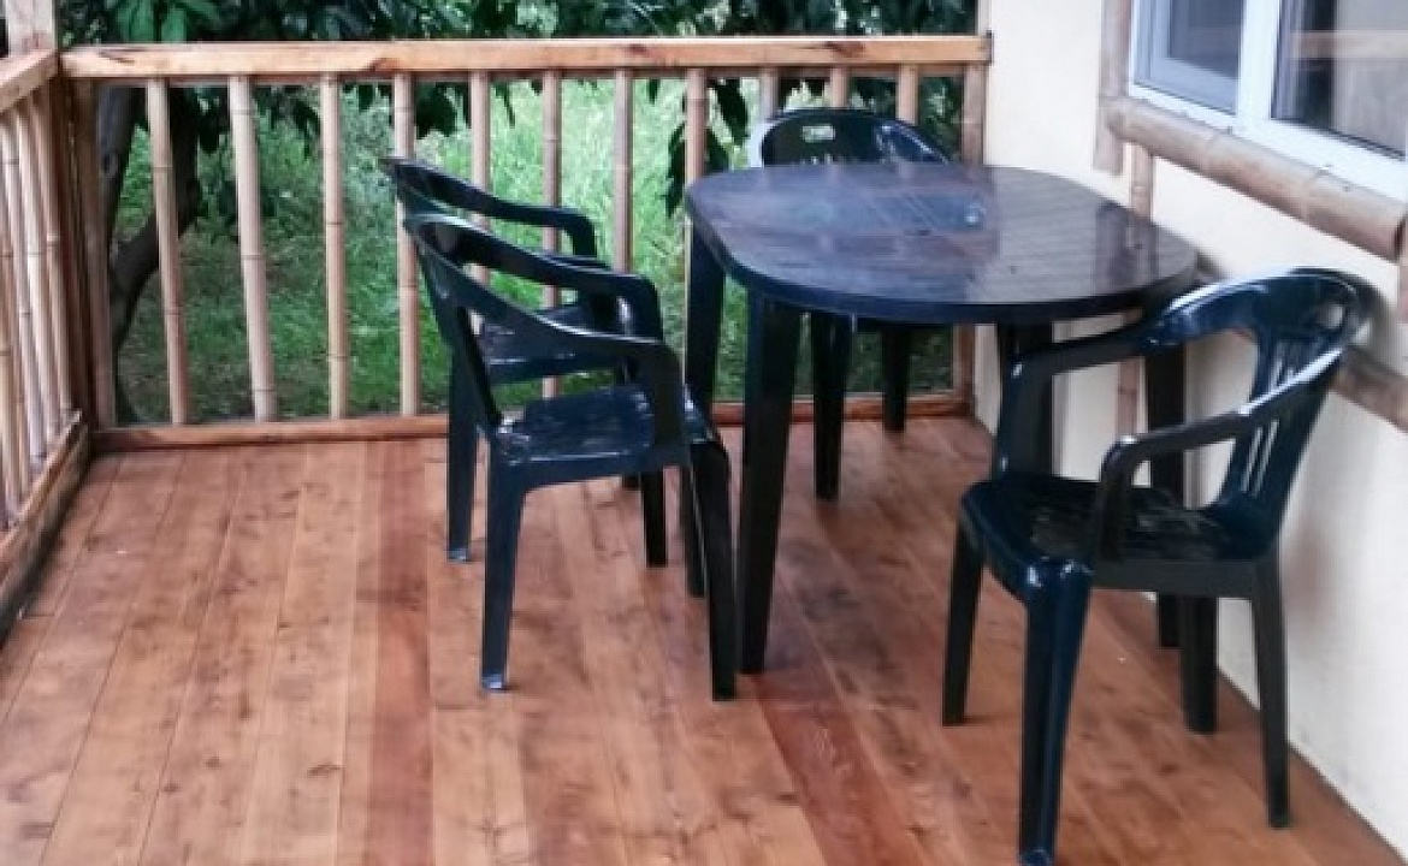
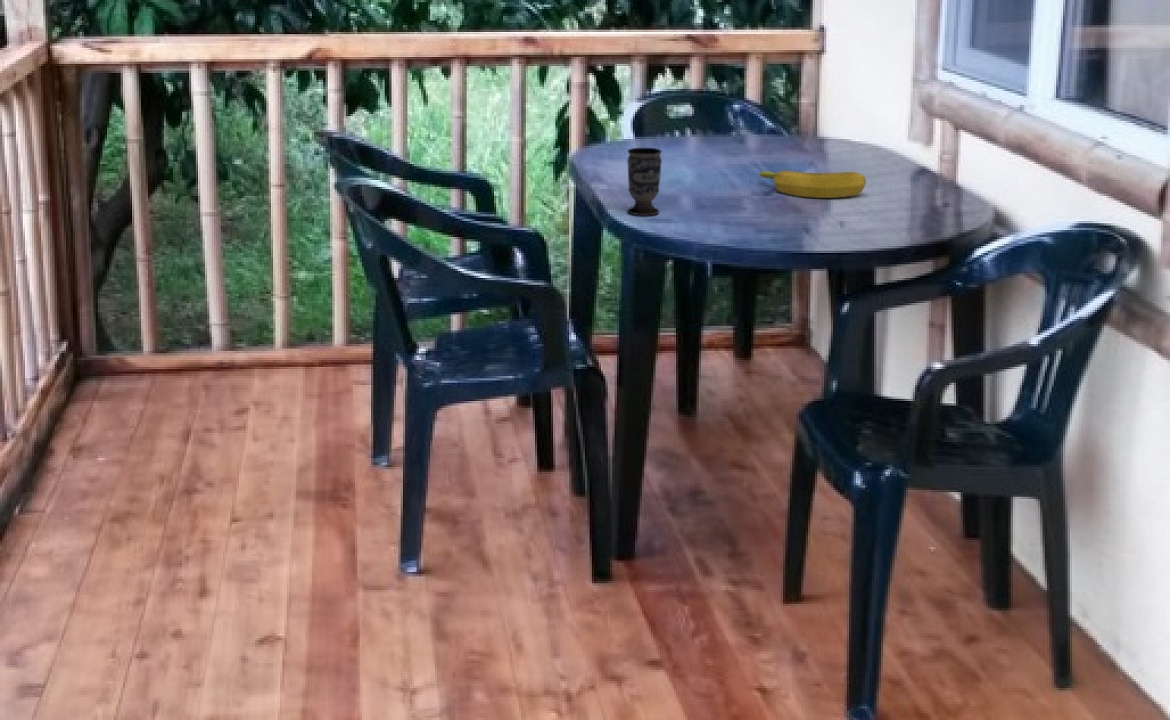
+ cup [626,147,663,216]
+ banana [758,170,867,199]
